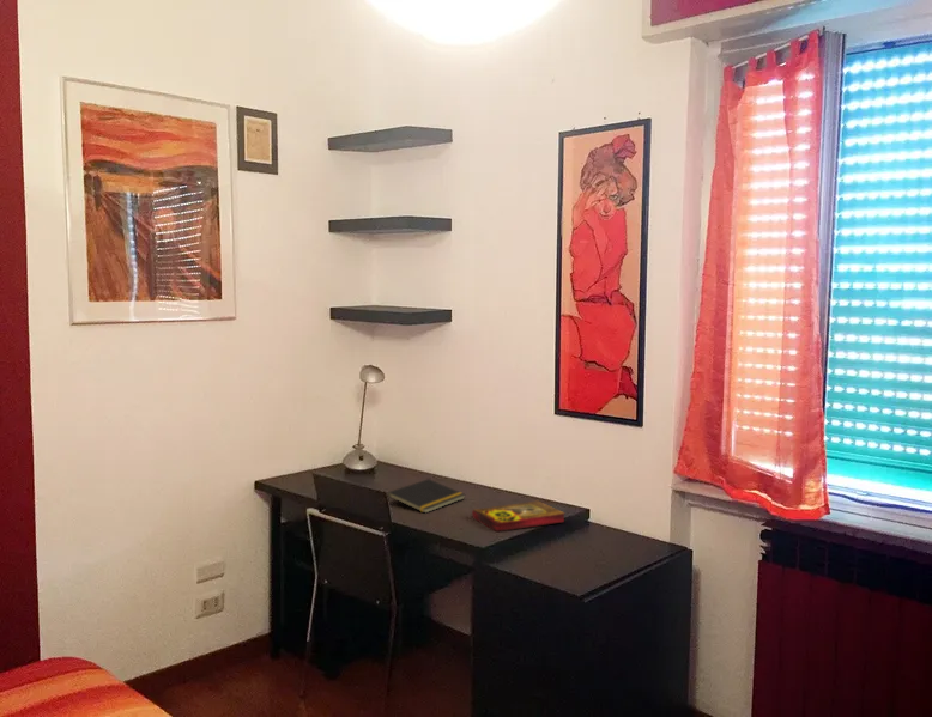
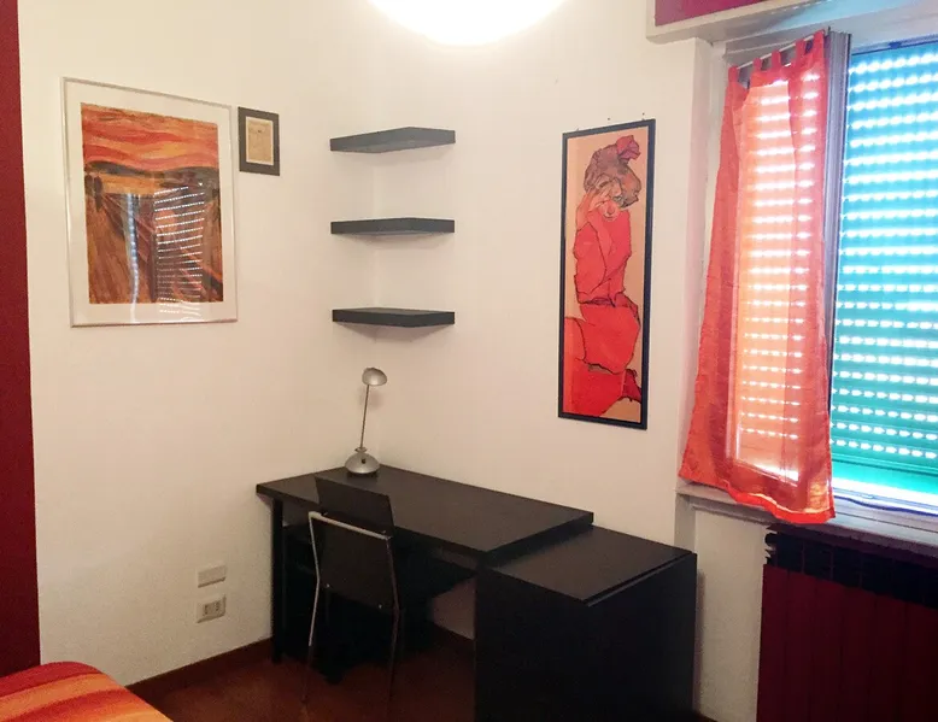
- notepad [386,478,466,515]
- book [471,499,565,534]
